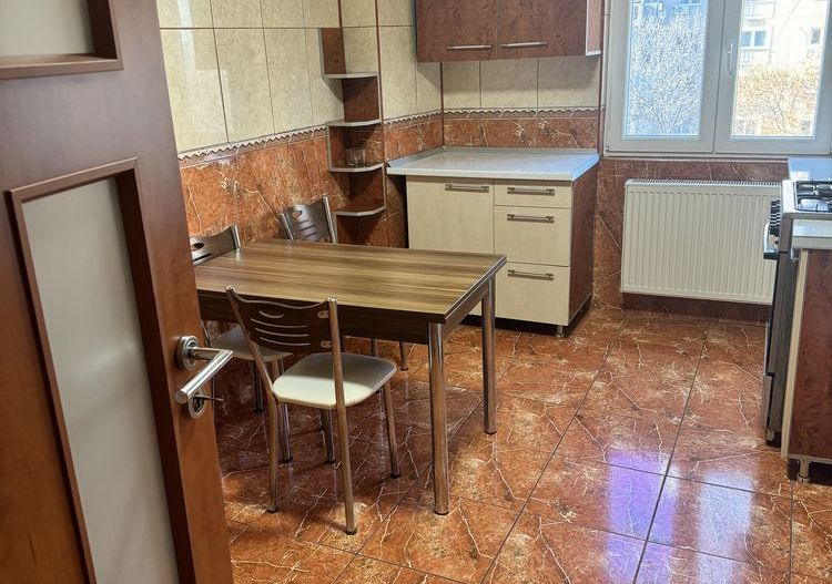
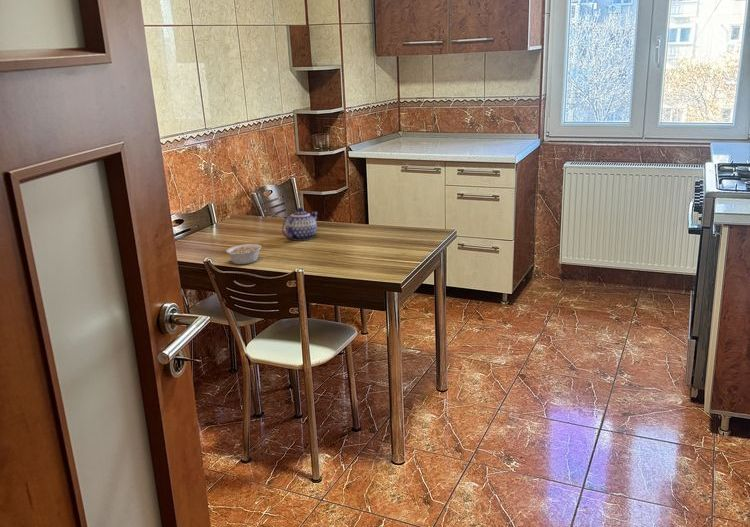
+ teapot [281,207,318,241]
+ legume [225,243,270,265]
